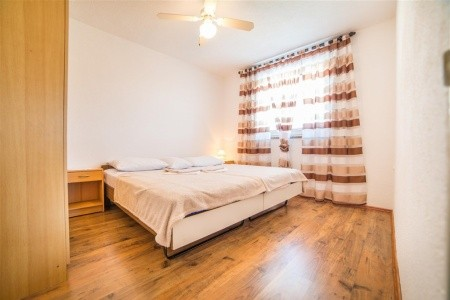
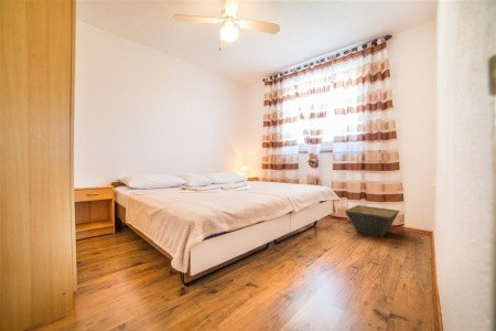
+ basket [344,204,400,238]
